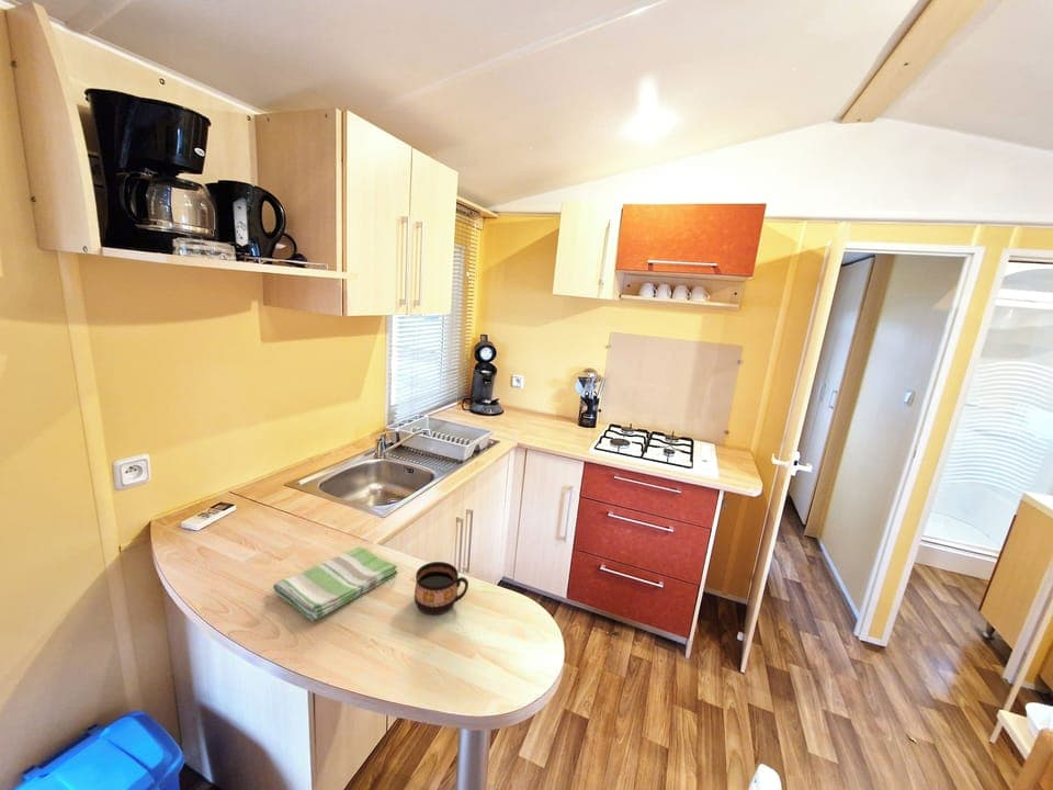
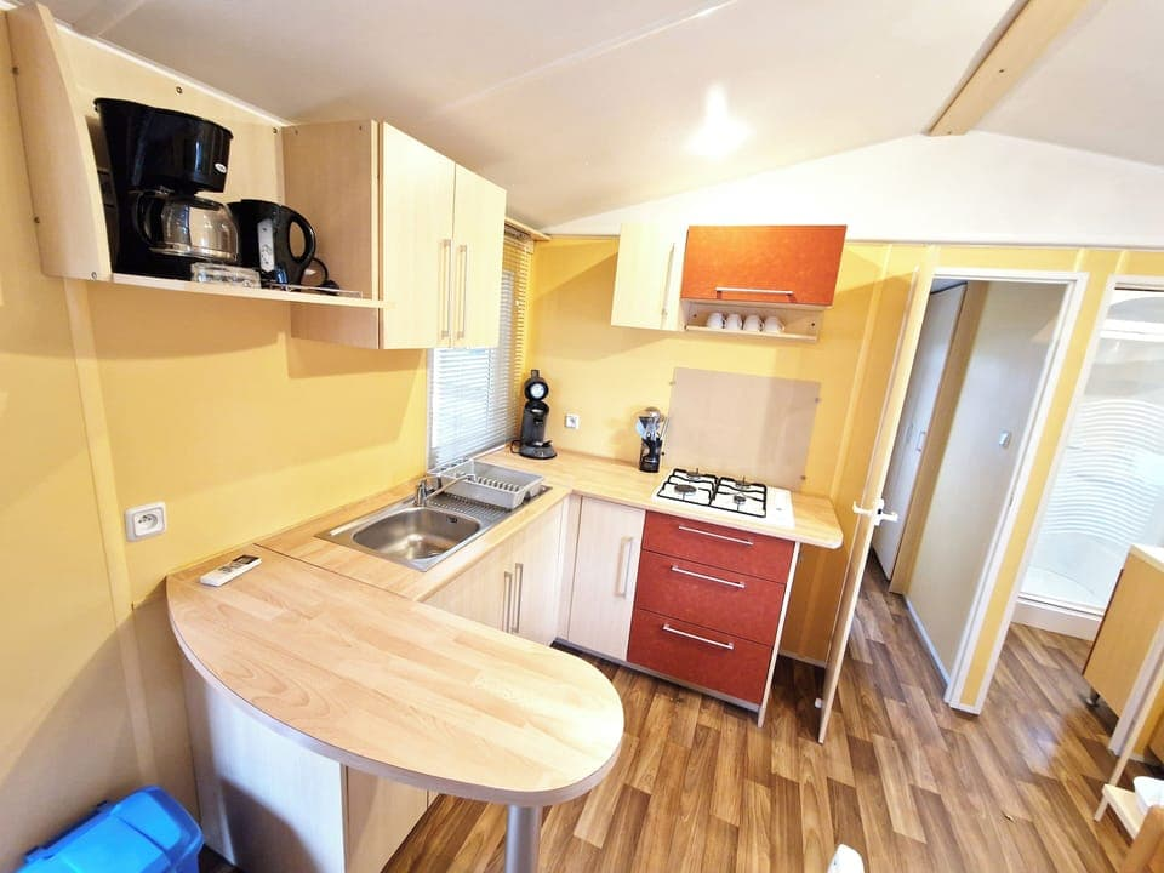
- dish towel [272,546,398,622]
- cup [414,561,469,616]
